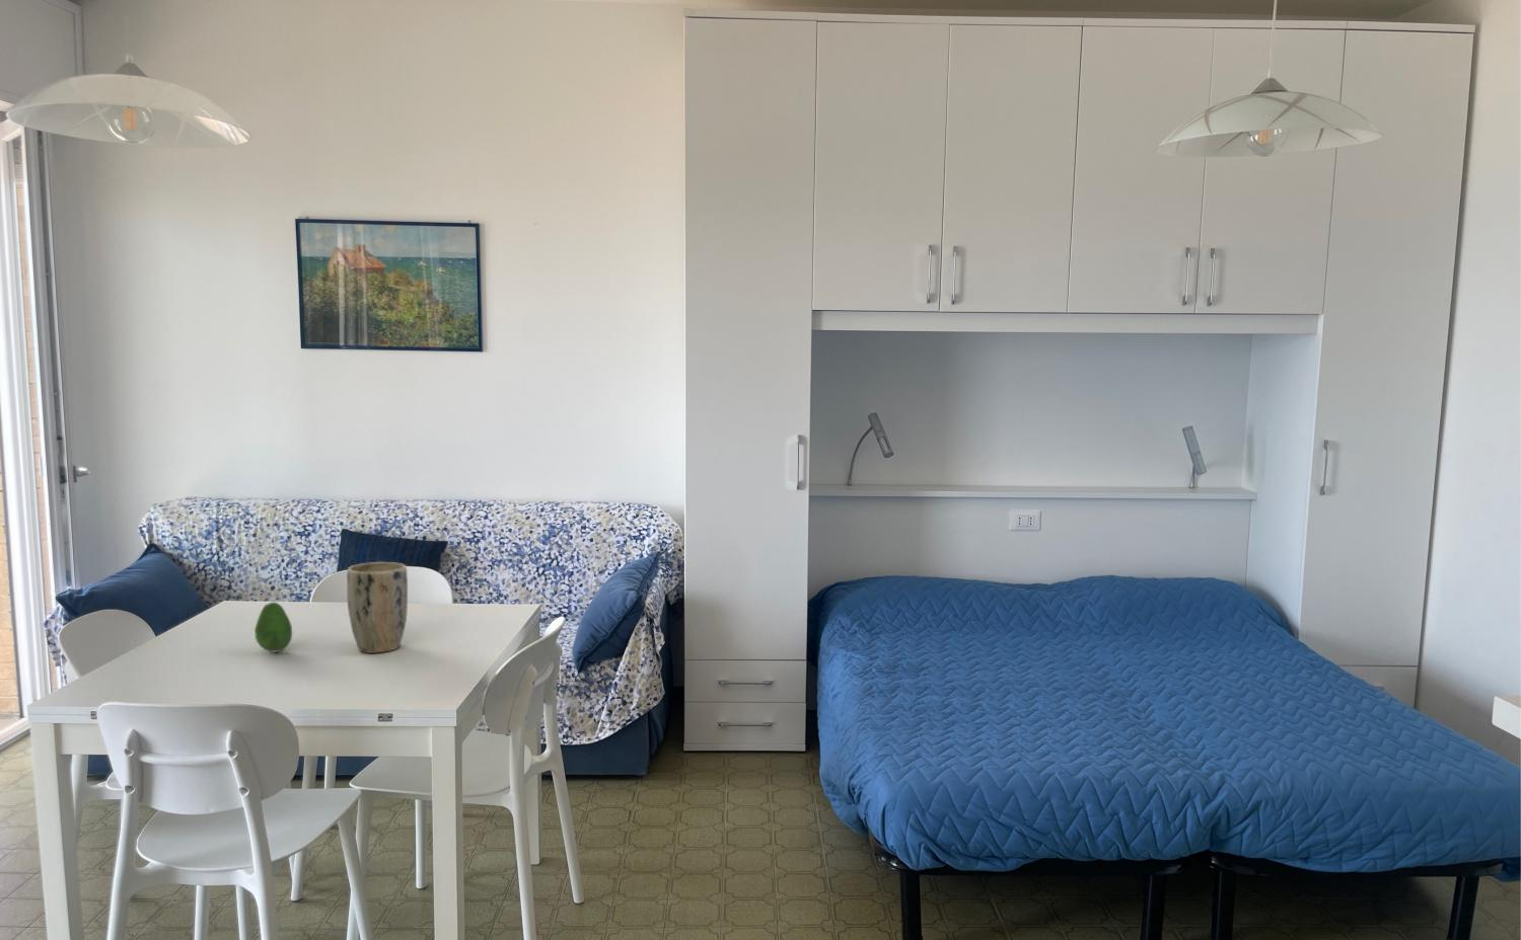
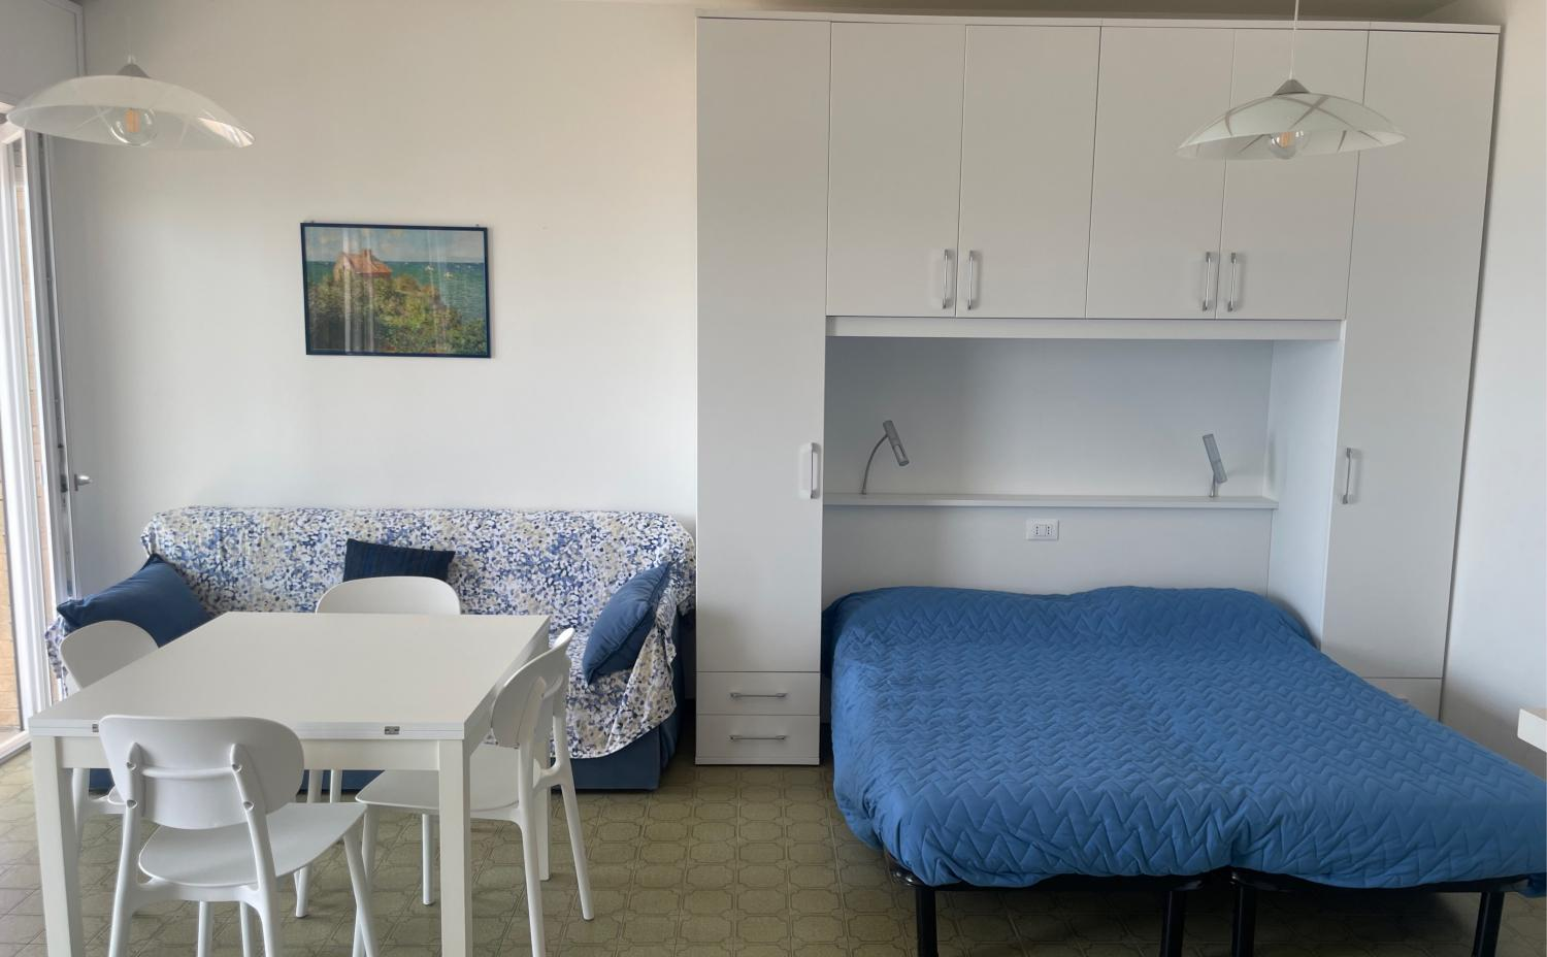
- fruit [253,601,293,653]
- plant pot [345,561,408,655]
